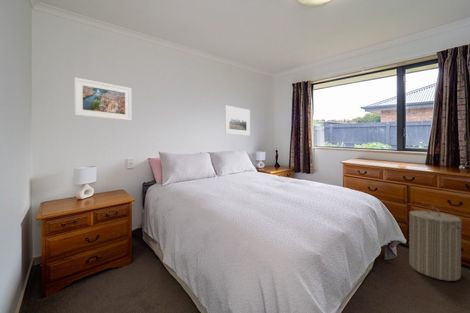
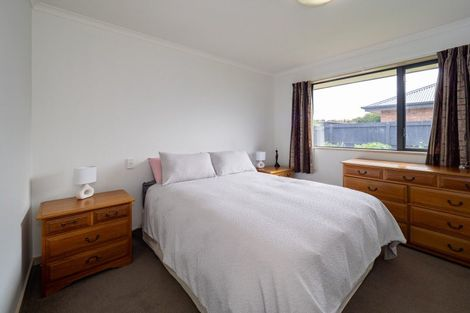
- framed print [224,105,251,136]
- laundry hamper [408,205,464,282]
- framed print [74,77,132,122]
